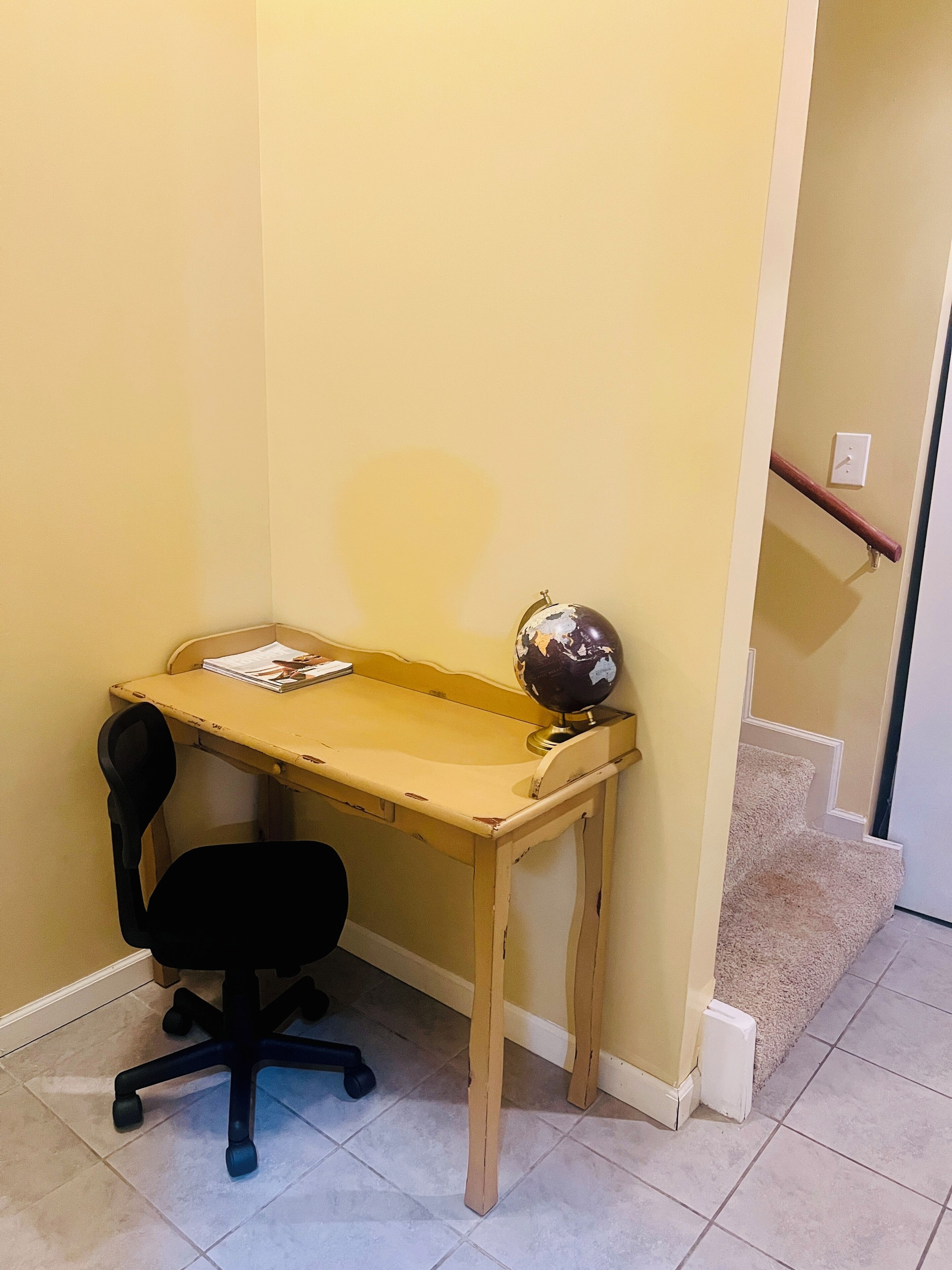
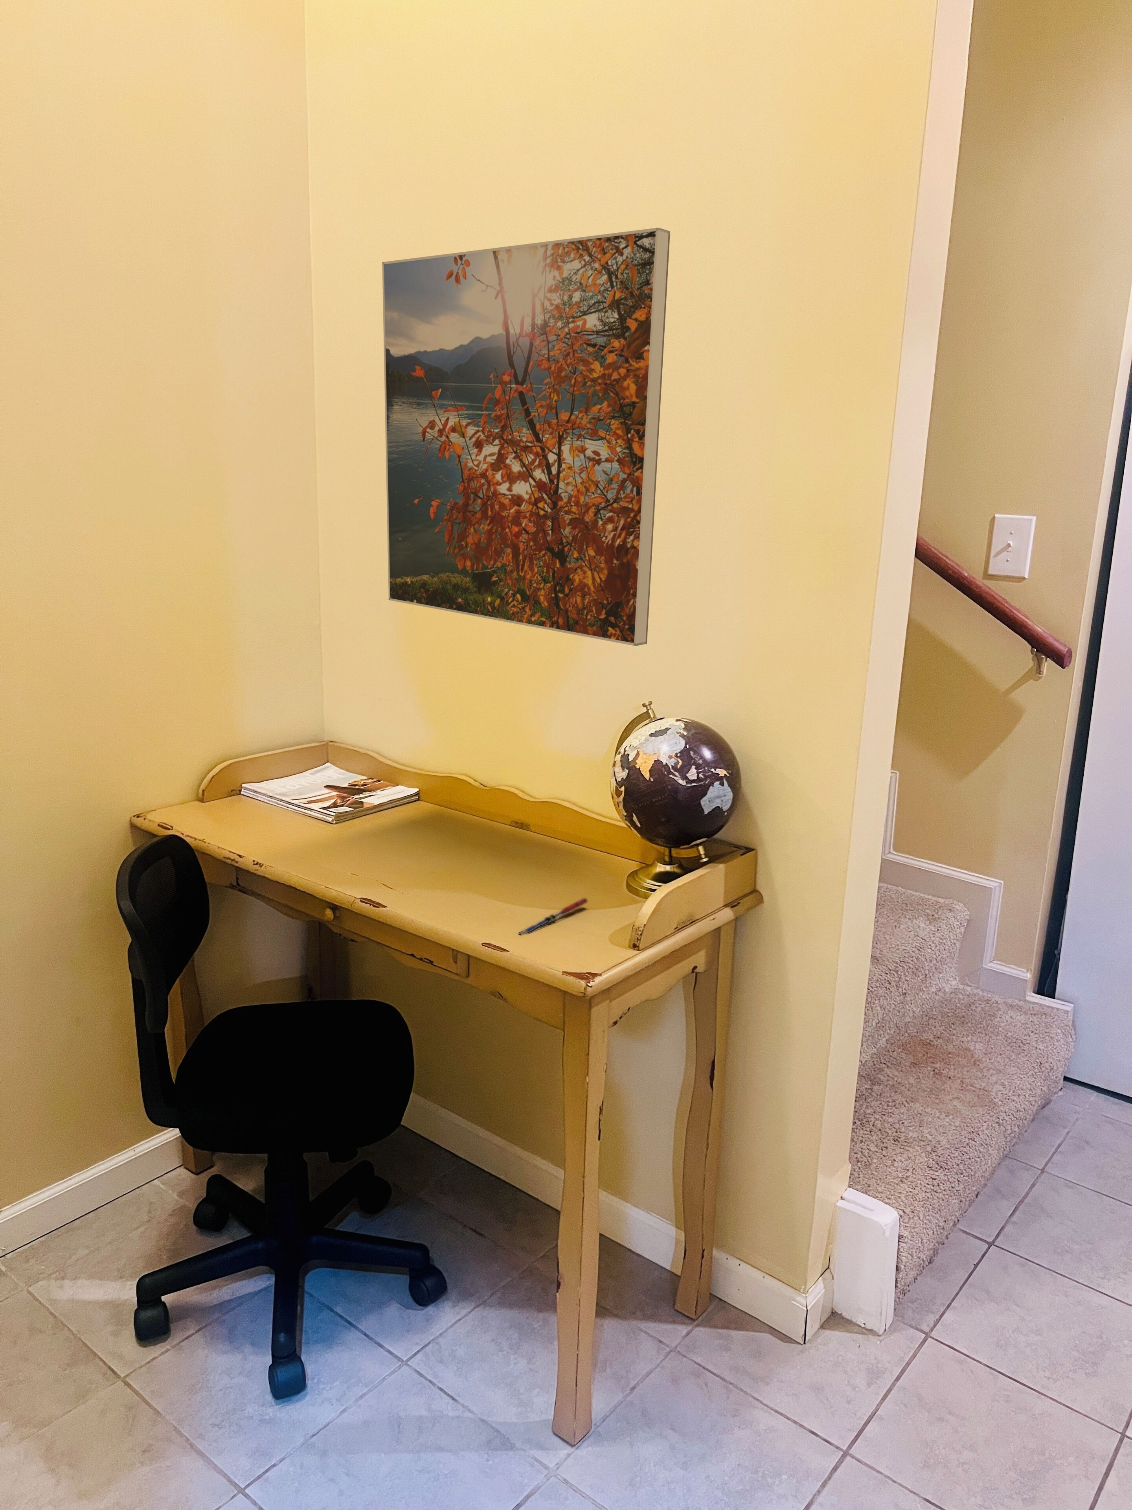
+ pen [517,898,590,936]
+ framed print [382,227,671,647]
